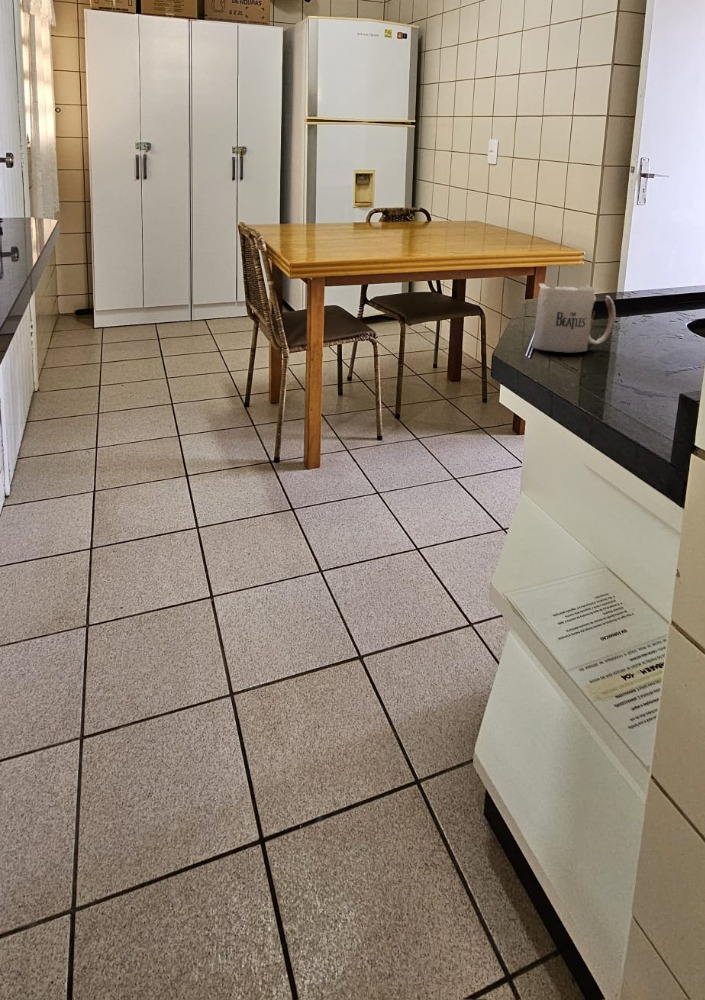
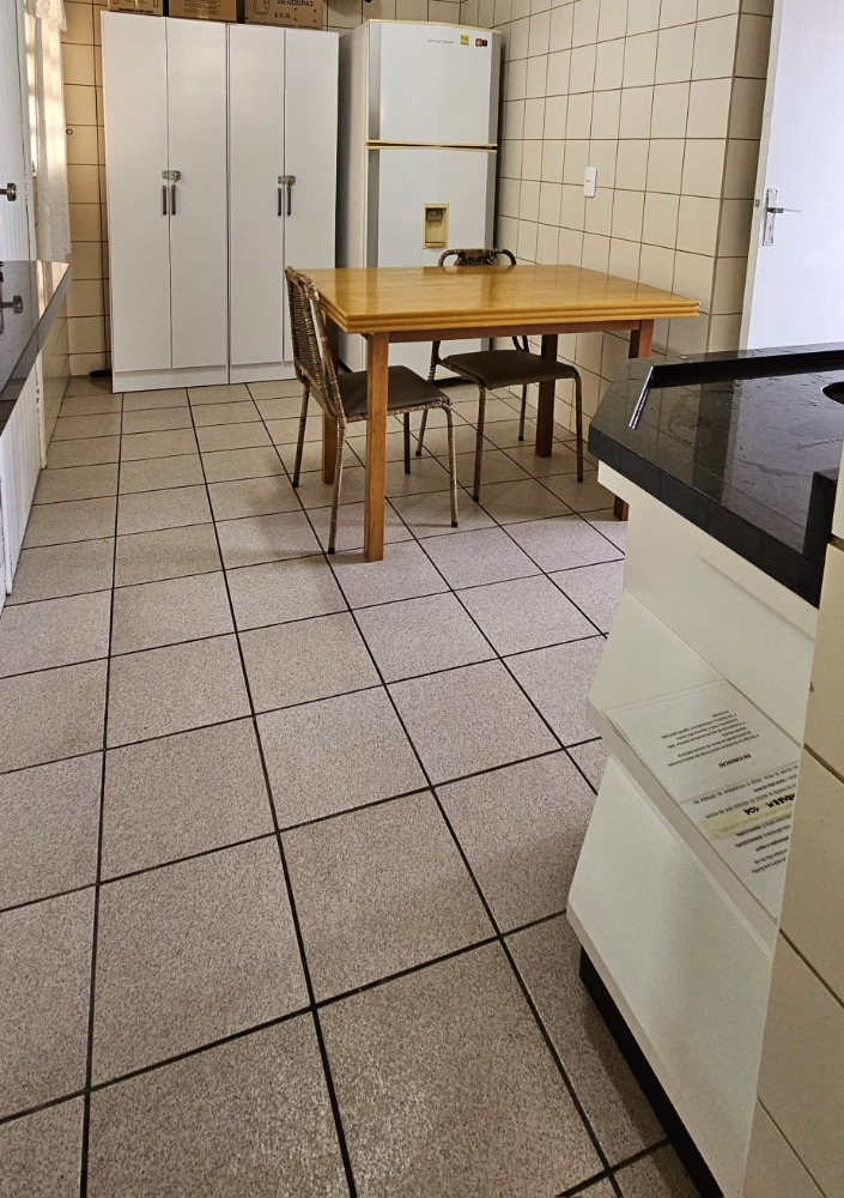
- mug [531,282,617,354]
